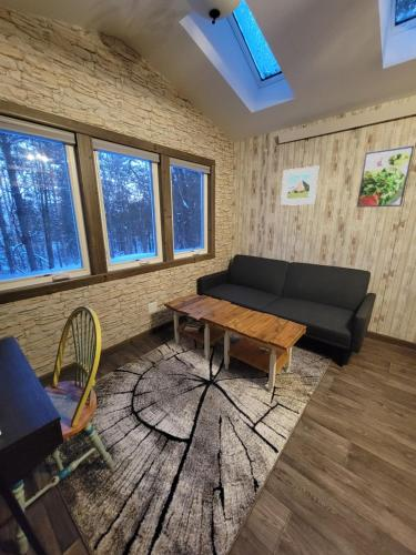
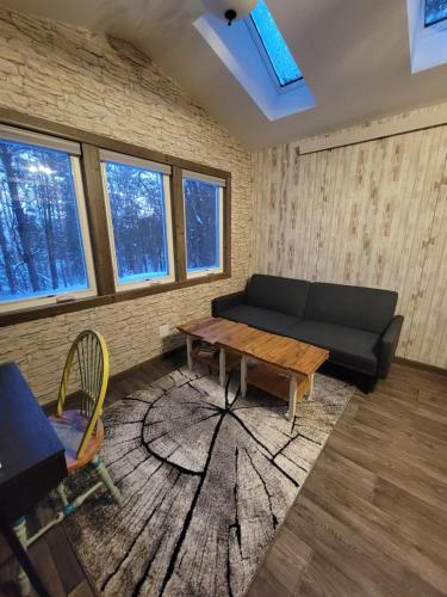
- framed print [280,164,319,206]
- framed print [356,144,415,209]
